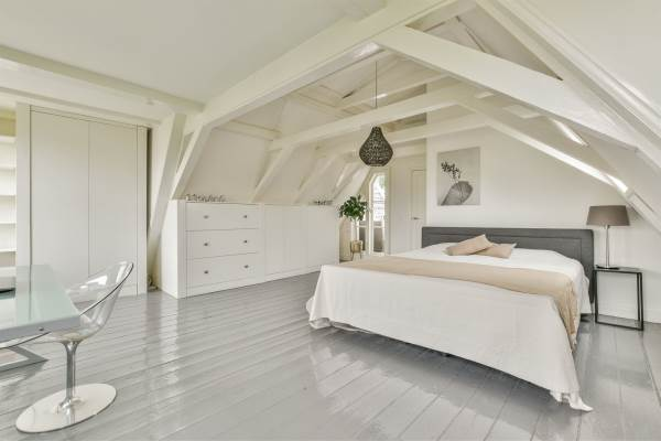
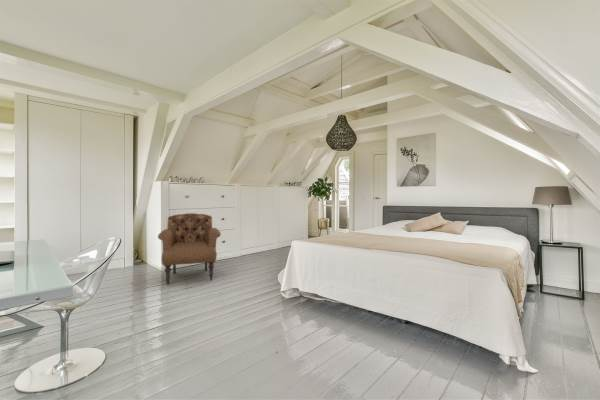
+ armchair [157,212,222,286]
